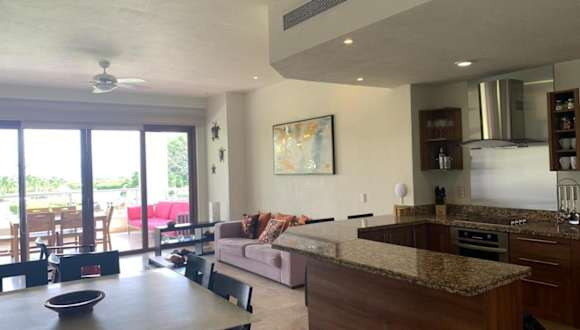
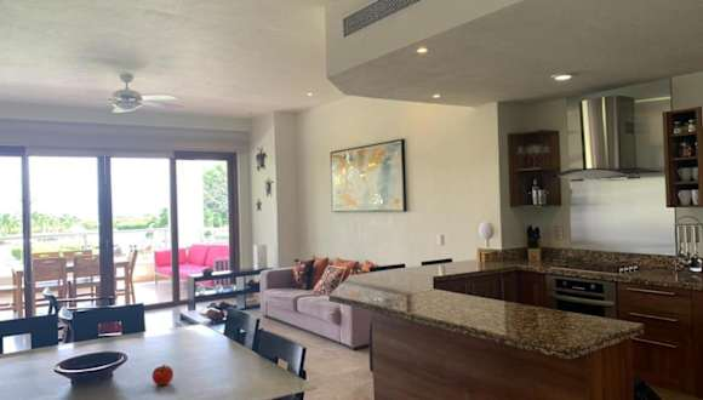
+ fruit [152,362,175,387]
